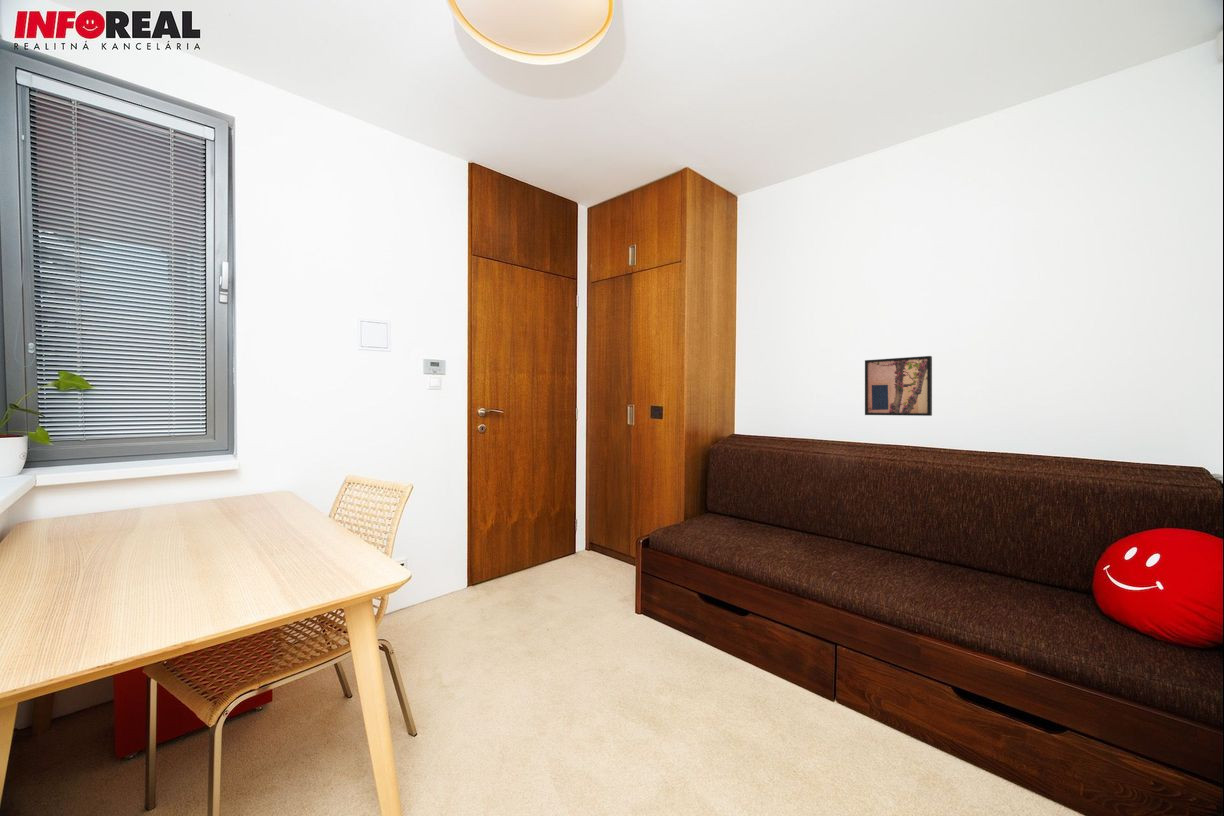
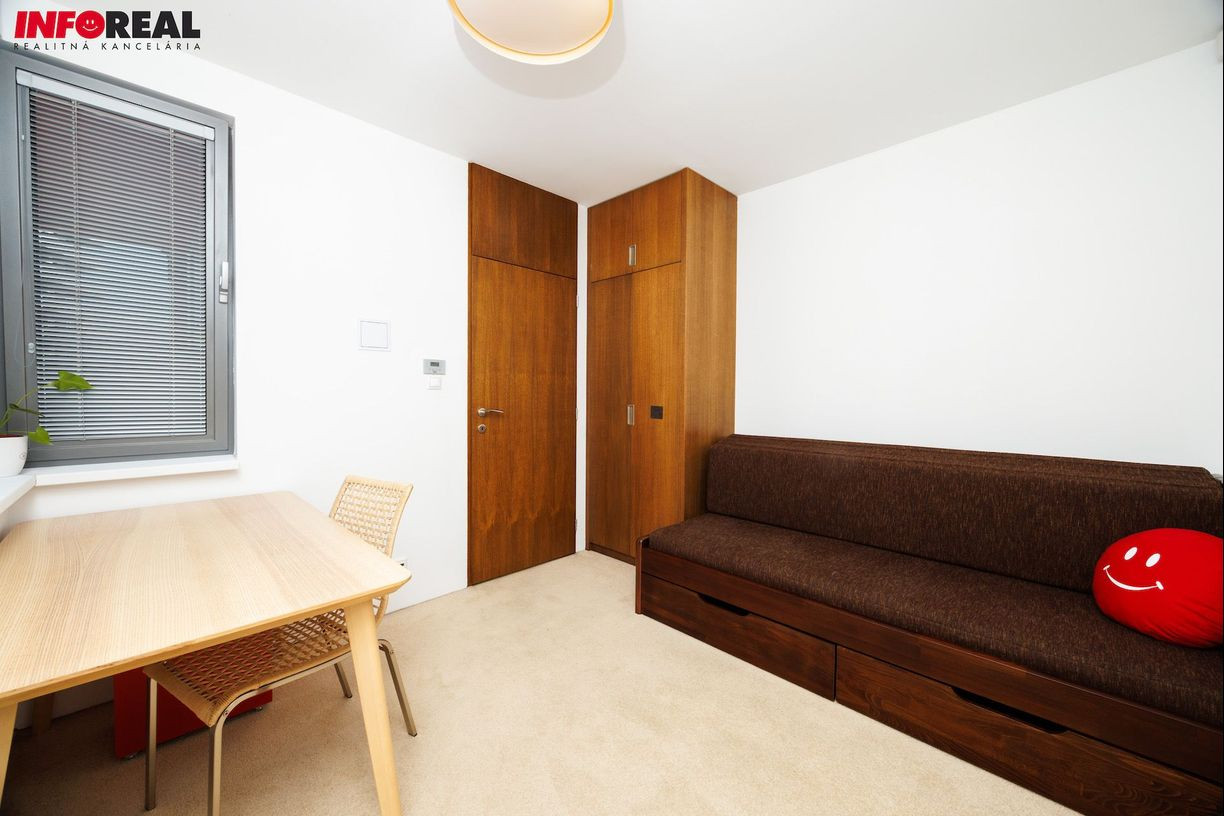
- wall art [864,355,933,417]
